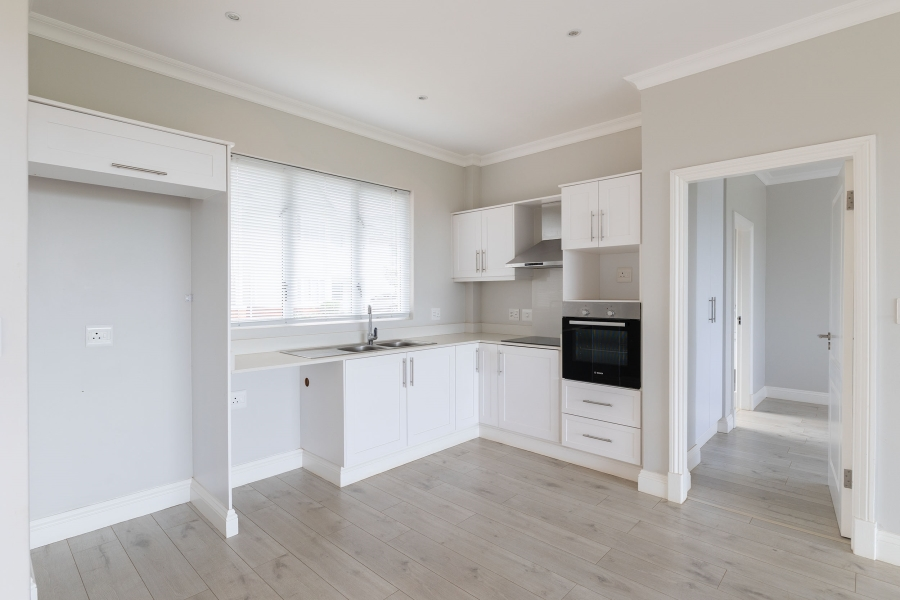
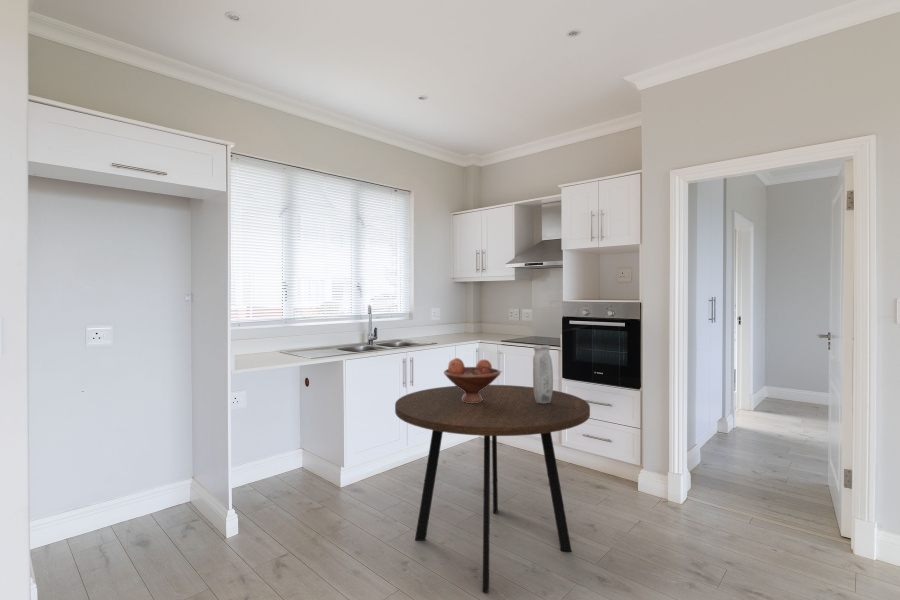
+ vase [532,344,554,404]
+ dining table [394,384,591,594]
+ fruit bowl [443,357,501,403]
